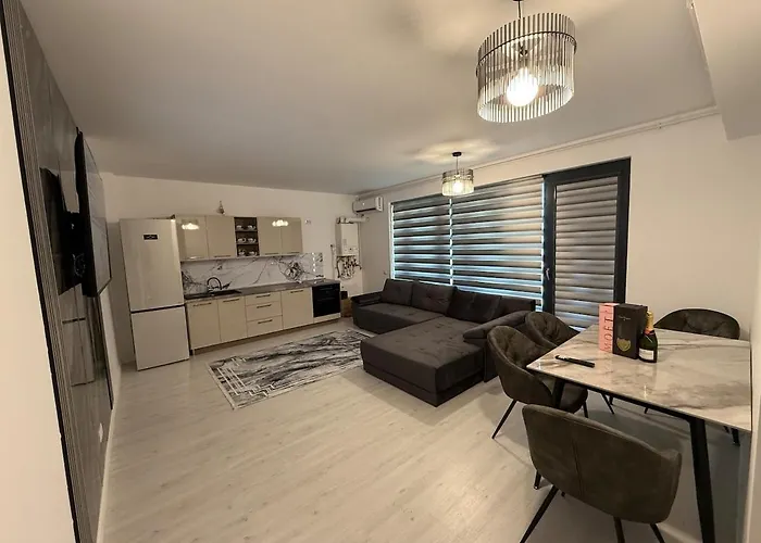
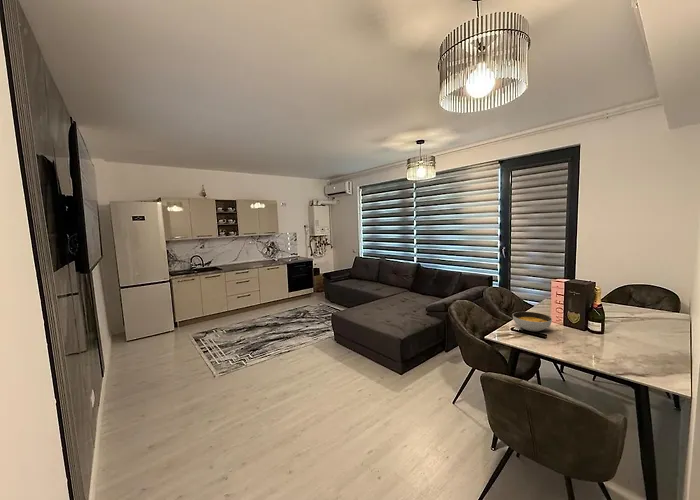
+ soup bowl [512,311,553,332]
